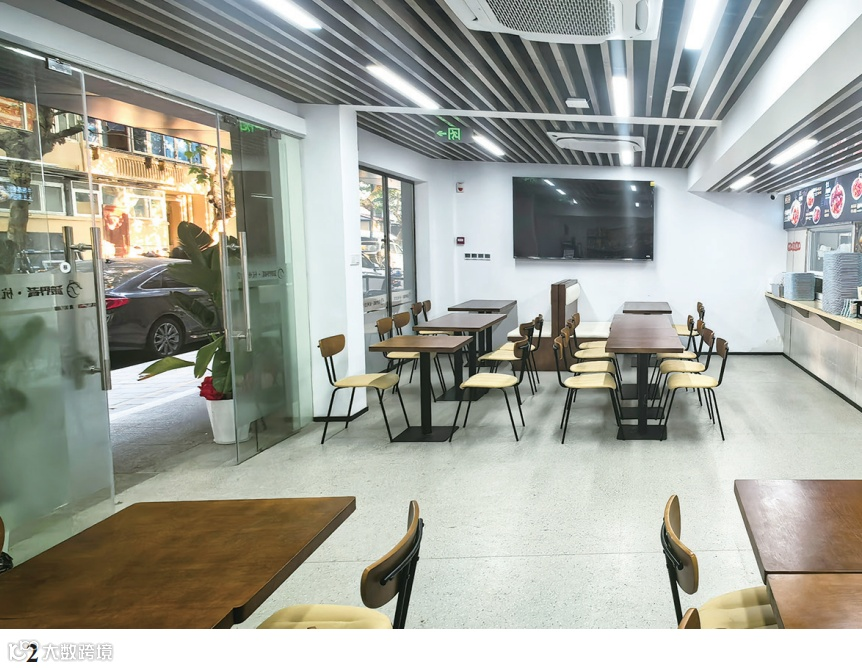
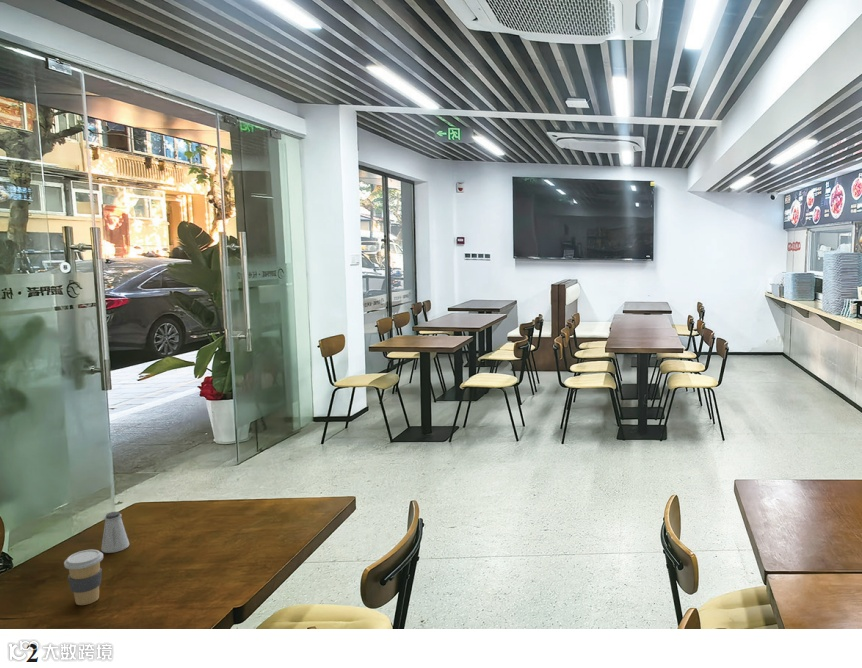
+ saltshaker [100,511,130,554]
+ coffee cup [63,549,104,606]
